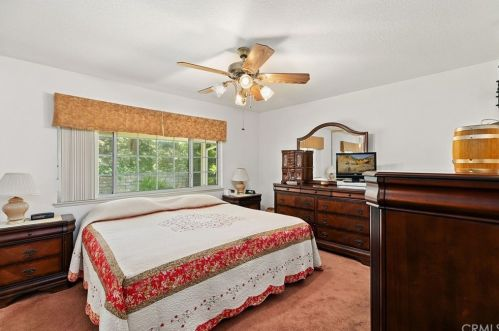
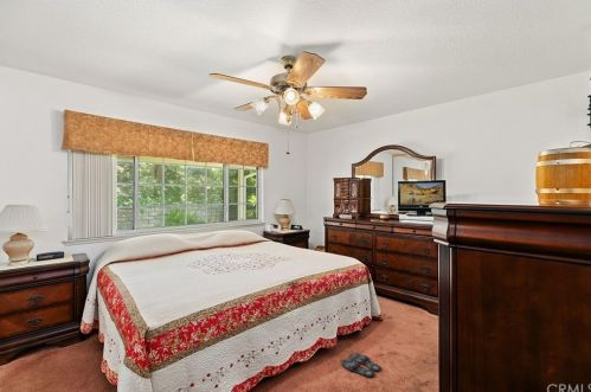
+ slippers [339,352,383,378]
